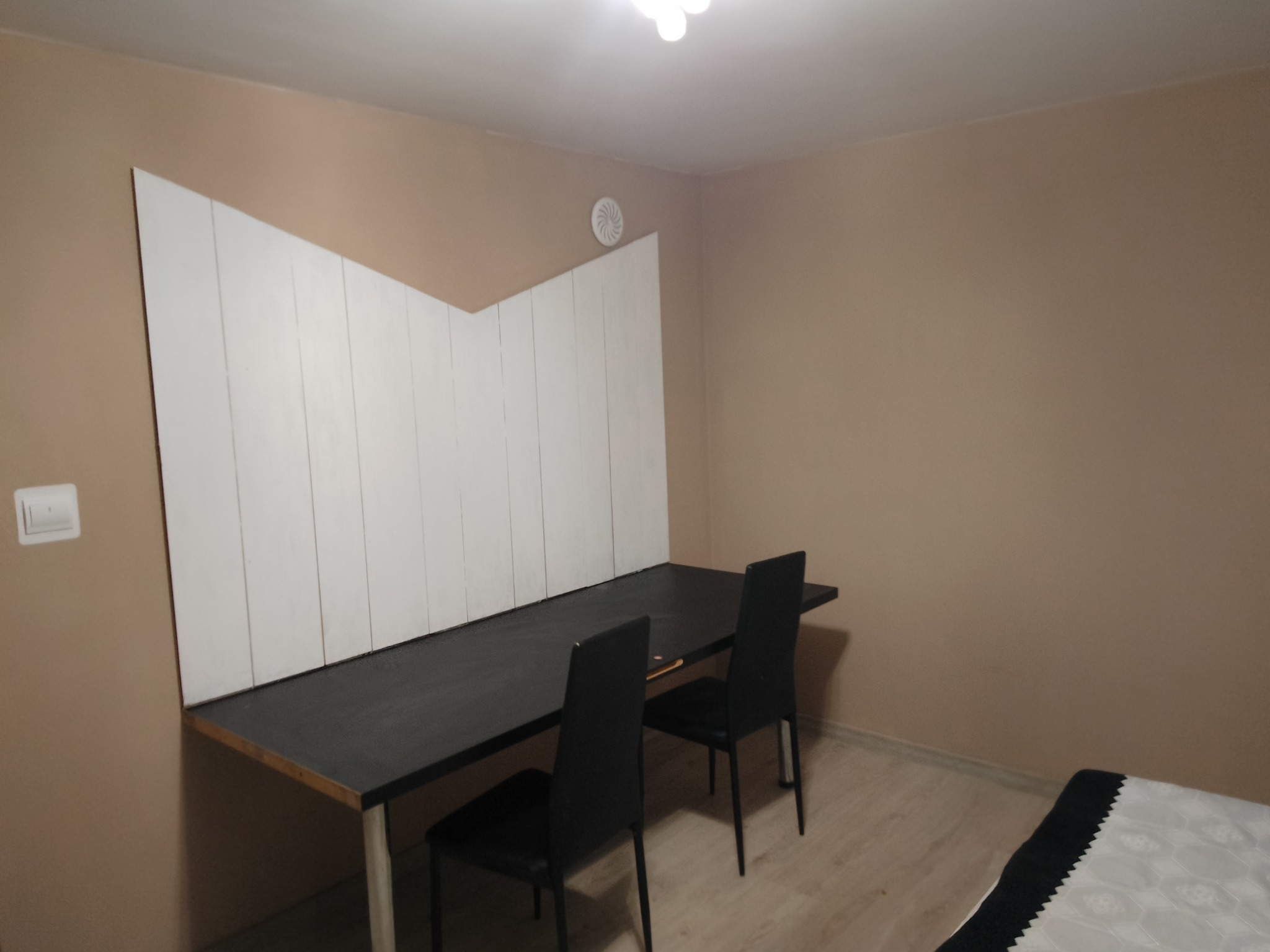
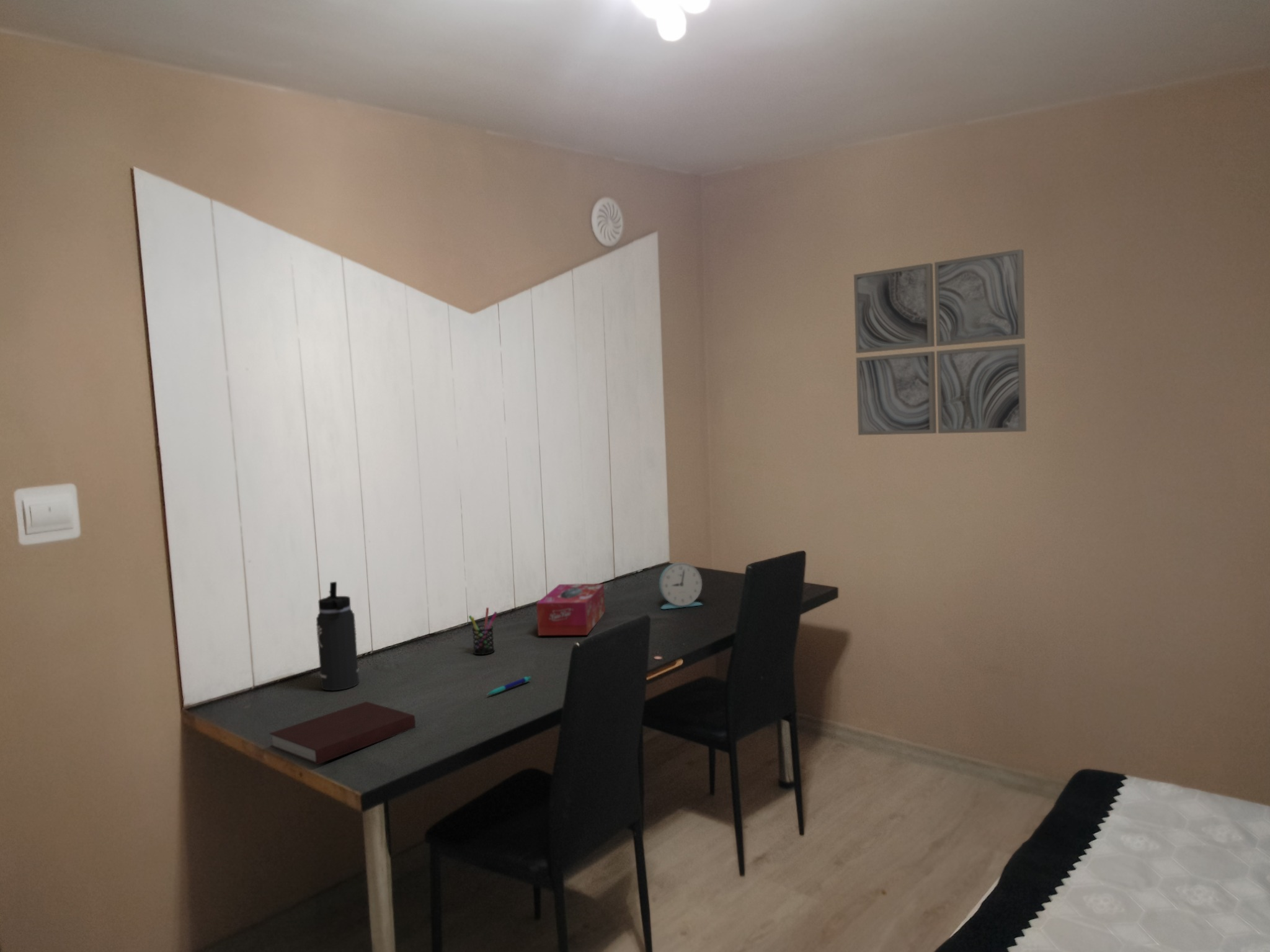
+ alarm clock [659,562,703,610]
+ thermos bottle [316,581,360,691]
+ wall art [853,249,1027,436]
+ tissue box [536,583,606,636]
+ notebook [269,701,416,765]
+ pen [486,675,531,695]
+ pen holder [468,607,498,656]
